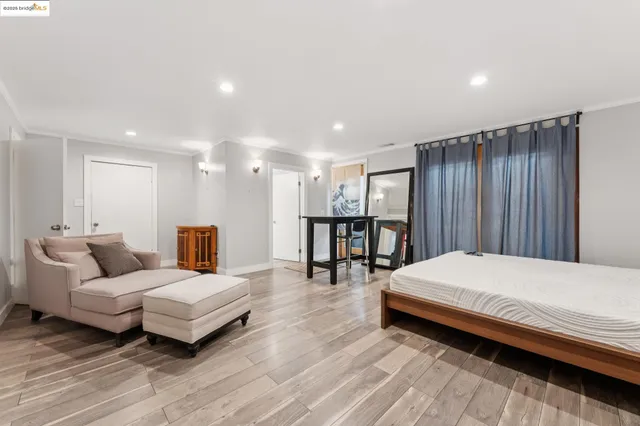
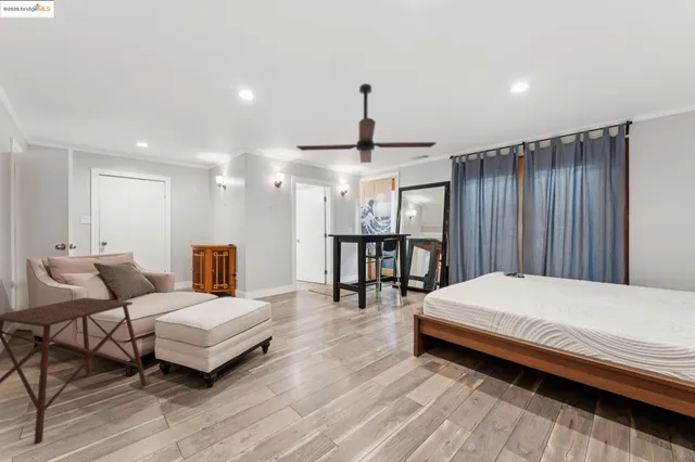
+ ceiling fan [295,82,438,164]
+ side table [0,296,148,446]
